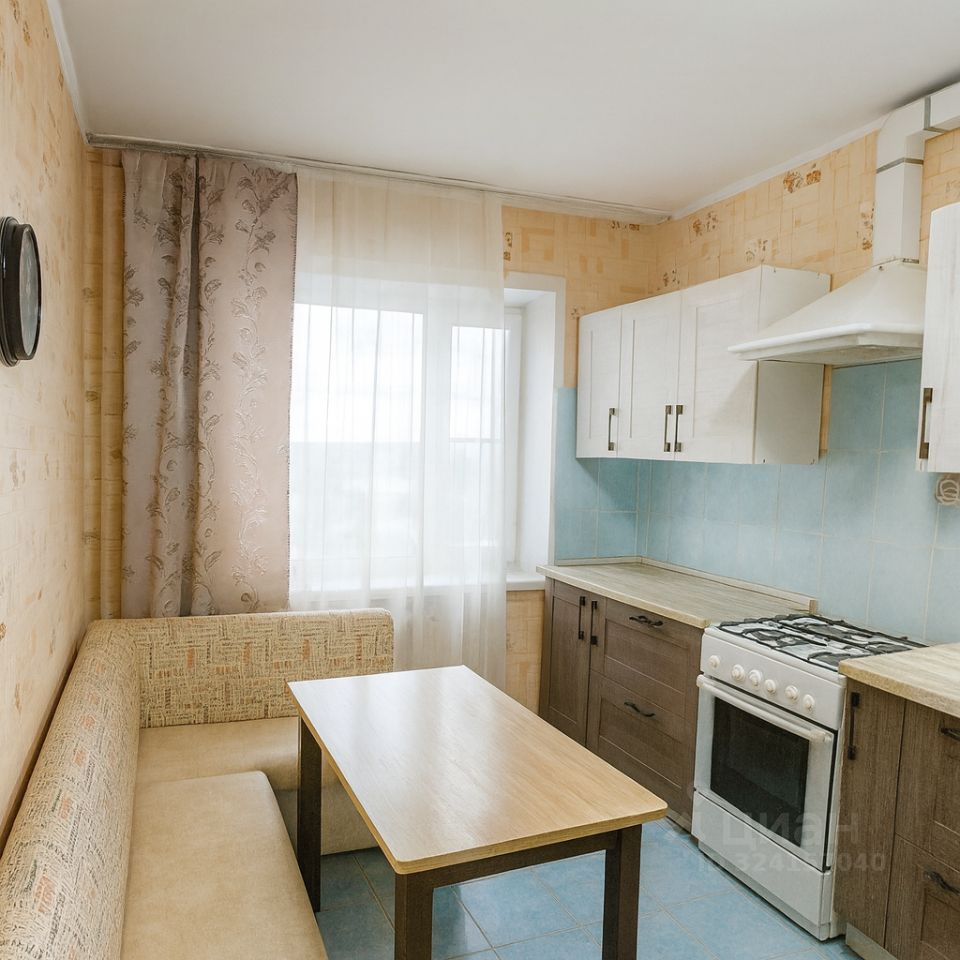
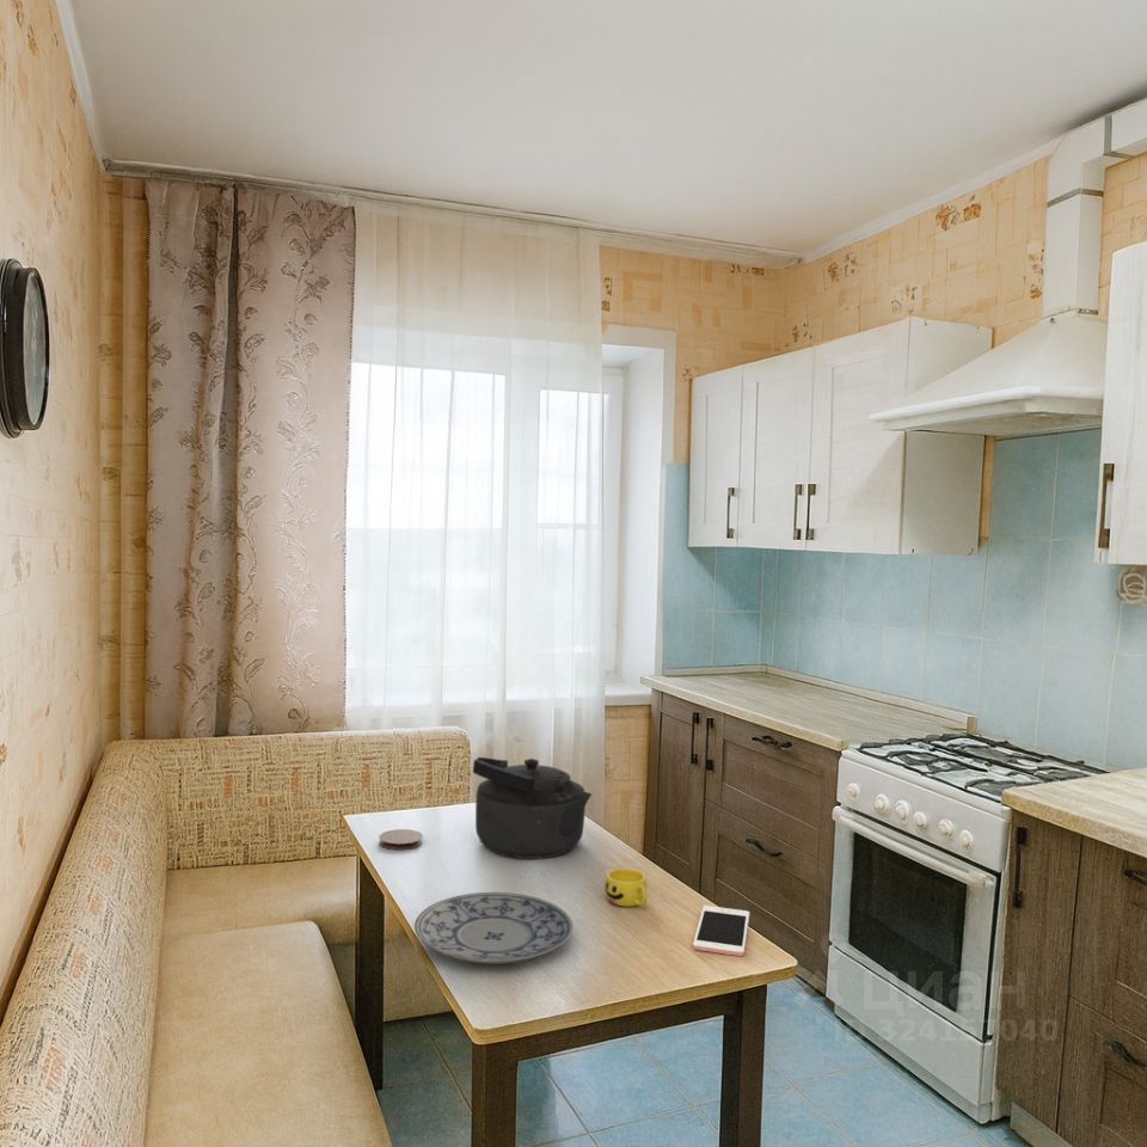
+ cell phone [692,904,750,957]
+ plate [413,891,575,965]
+ coaster [378,828,424,851]
+ cup [603,867,649,908]
+ kettle [472,756,593,860]
